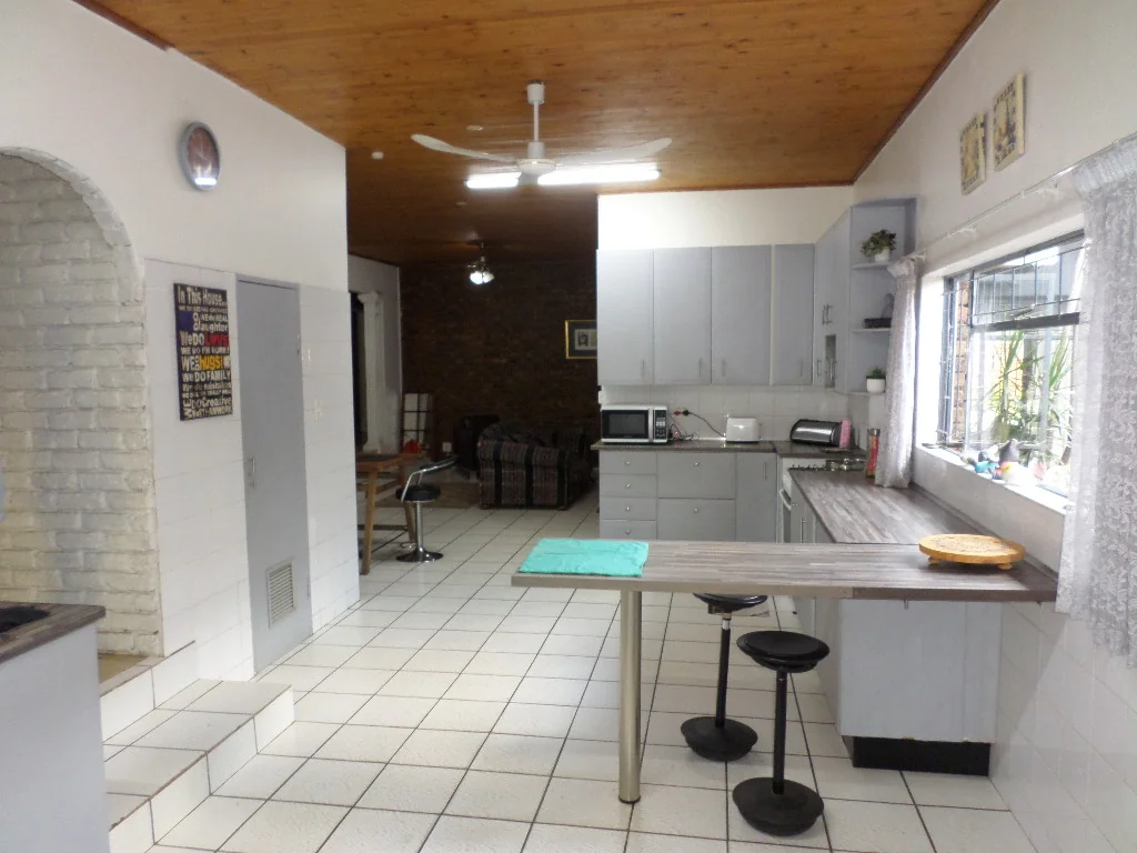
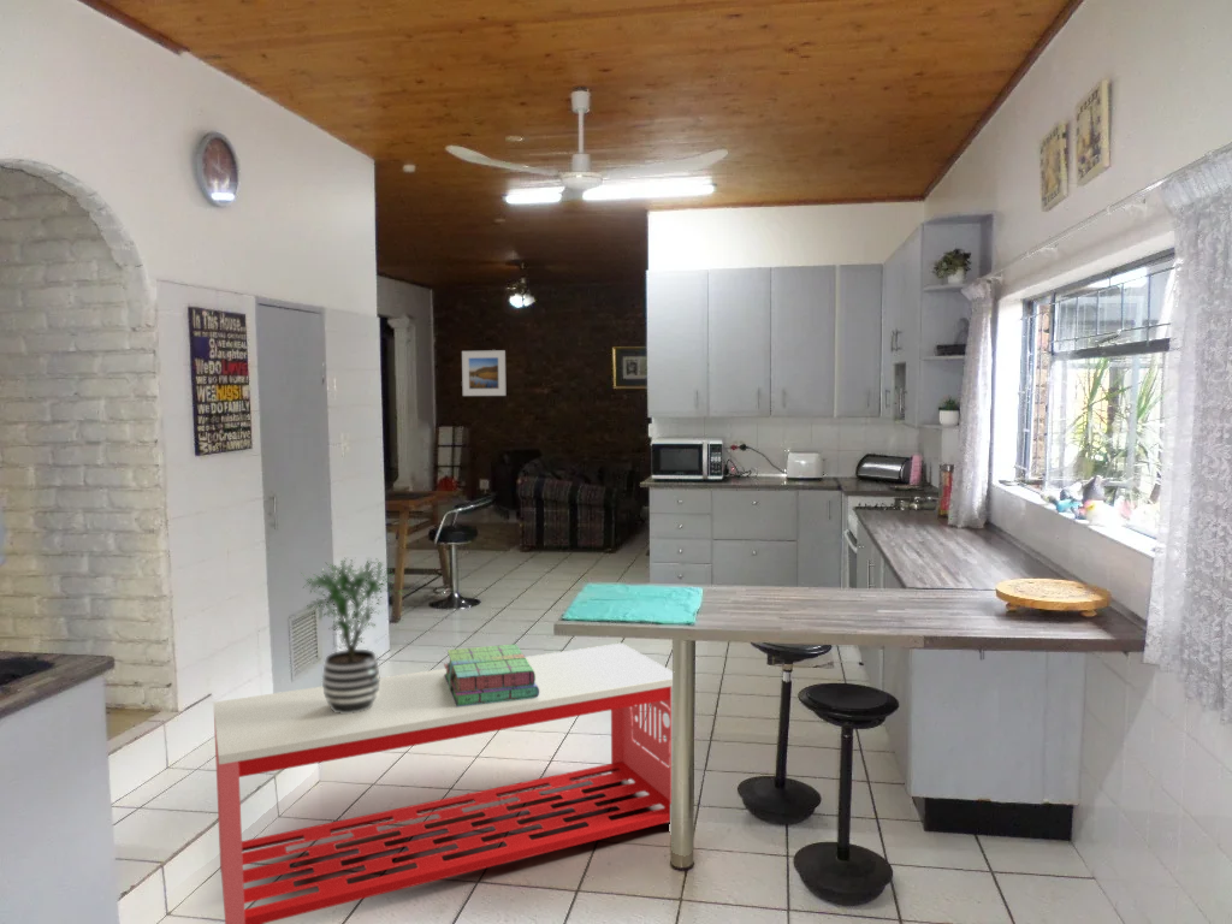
+ potted plant [300,557,407,713]
+ stack of books [443,644,539,706]
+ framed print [461,349,507,397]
+ storage bench [212,642,674,924]
